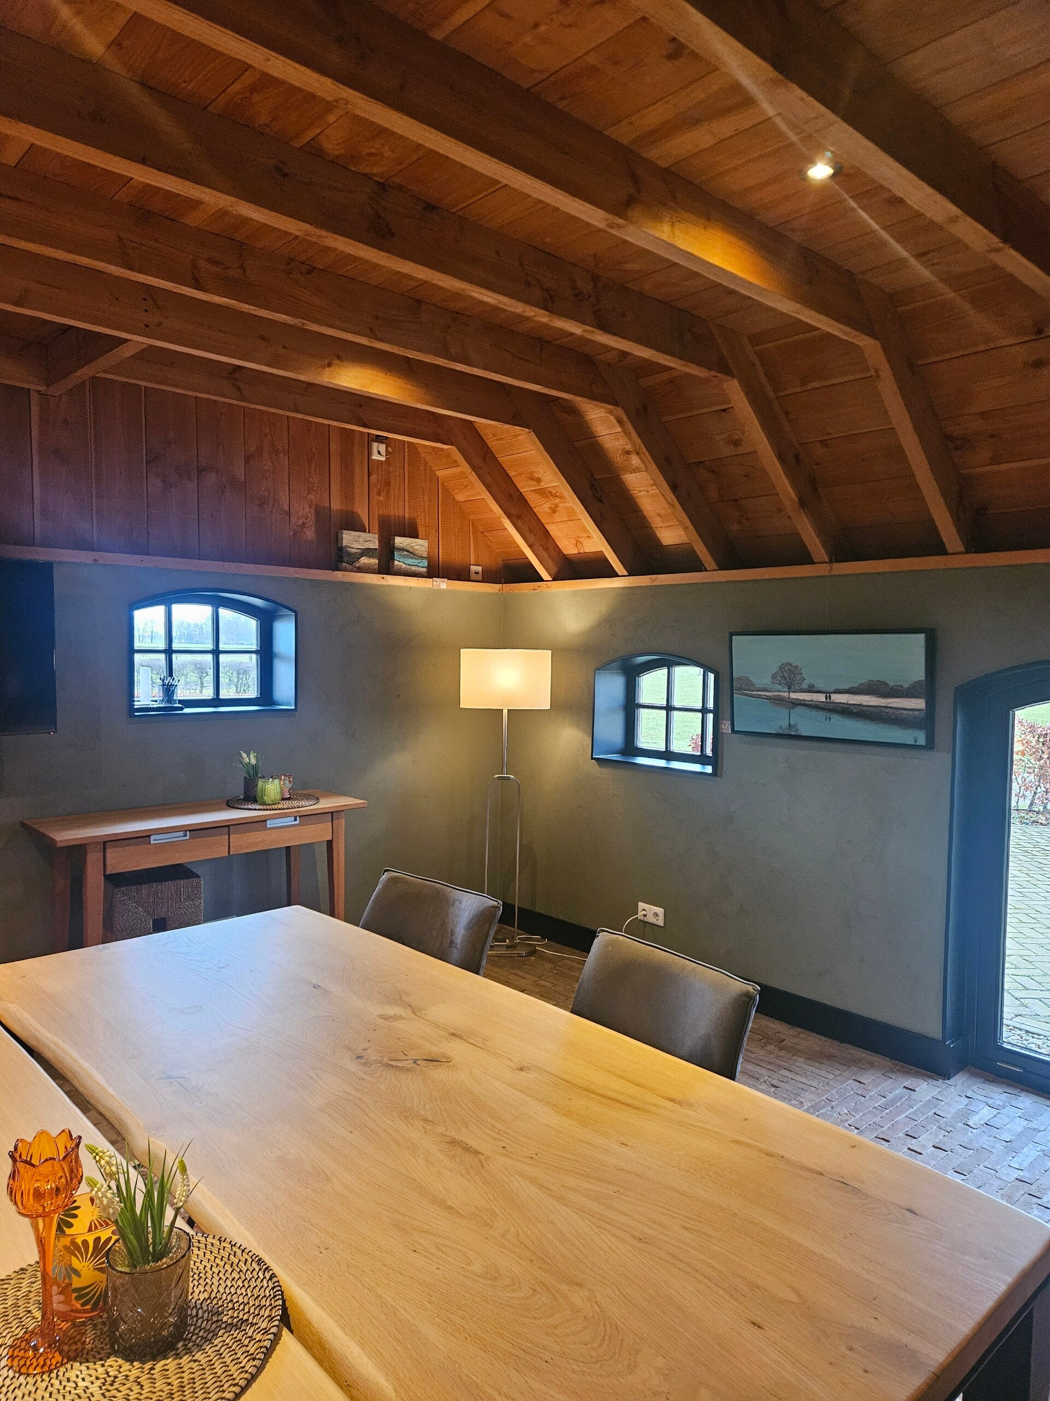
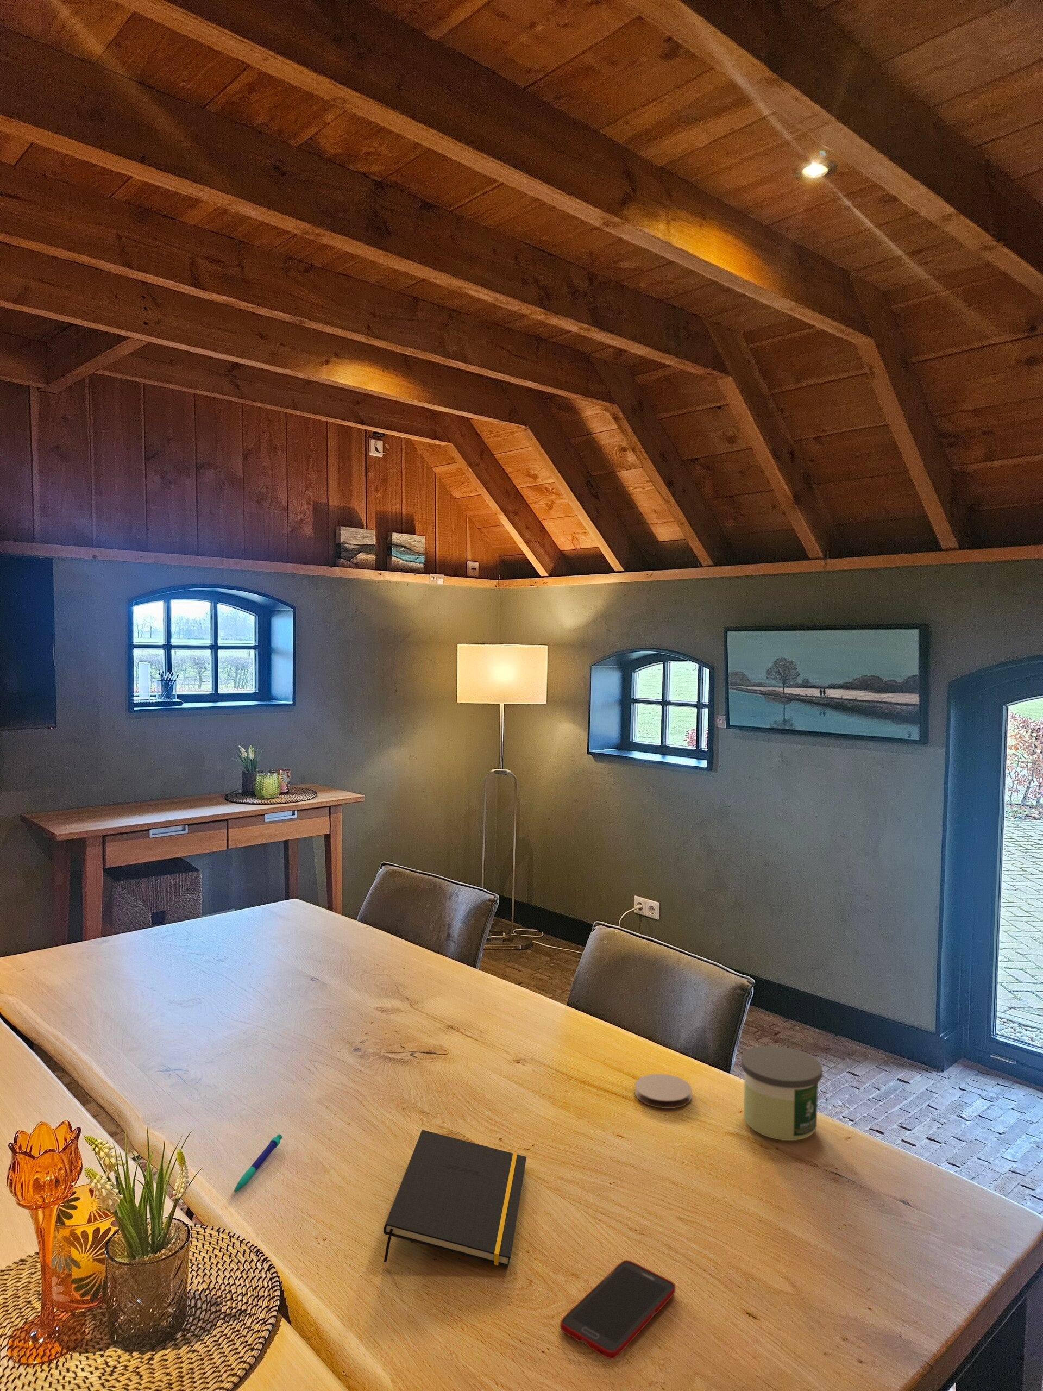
+ pen [233,1134,283,1194]
+ coaster [634,1073,692,1110]
+ cell phone [560,1260,676,1360]
+ notepad [383,1129,527,1268]
+ candle [741,1045,823,1141]
